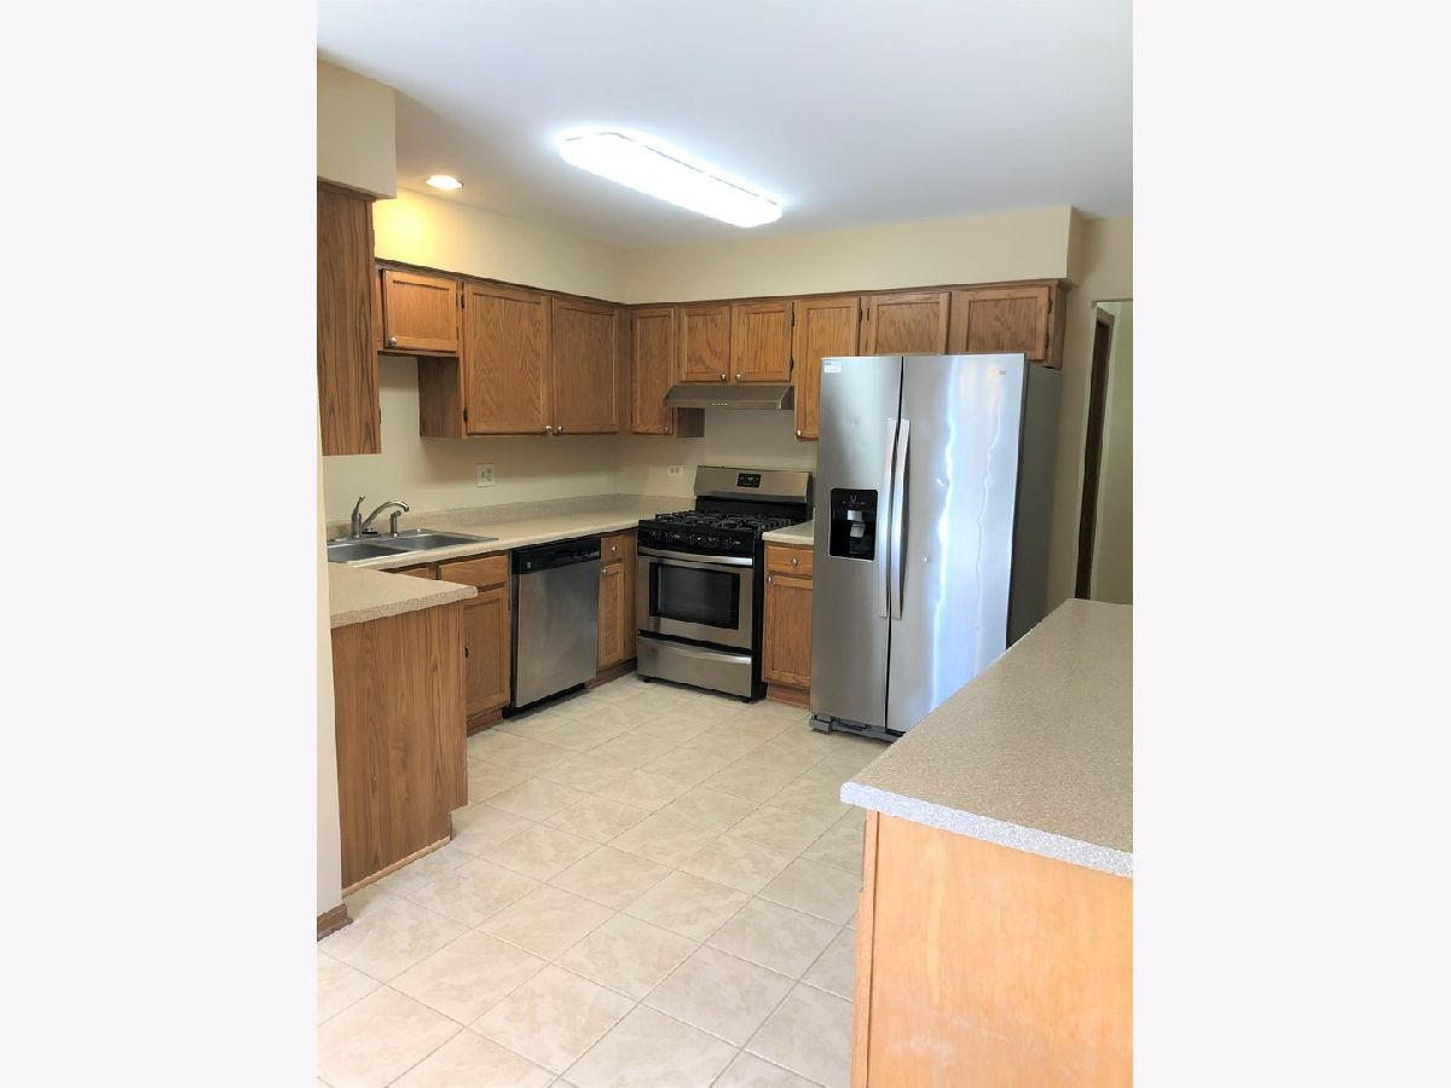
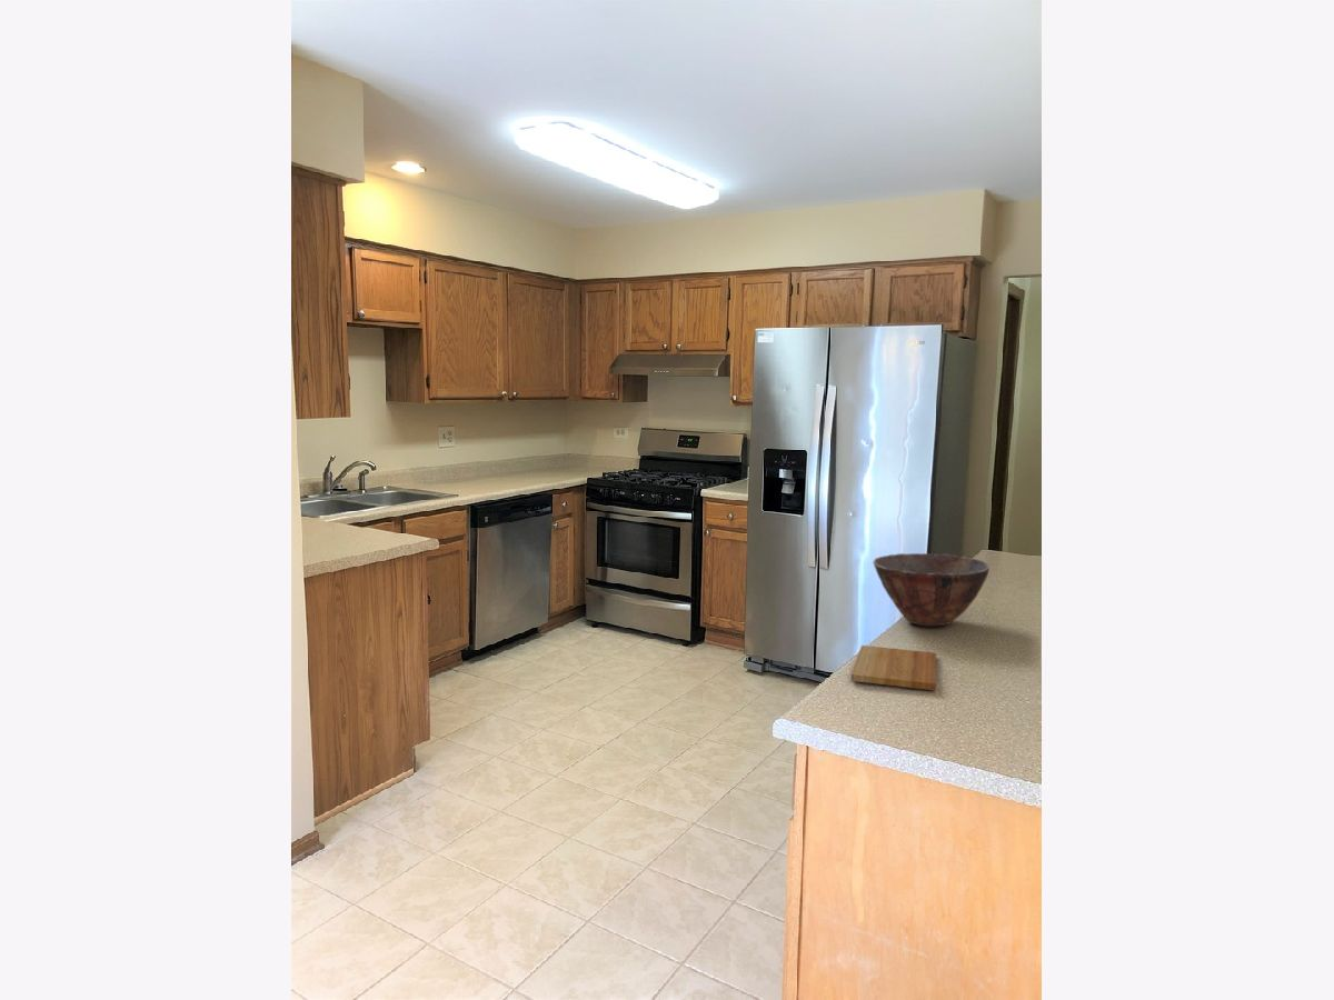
+ bowl [872,552,990,627]
+ cutting board [850,644,937,691]
